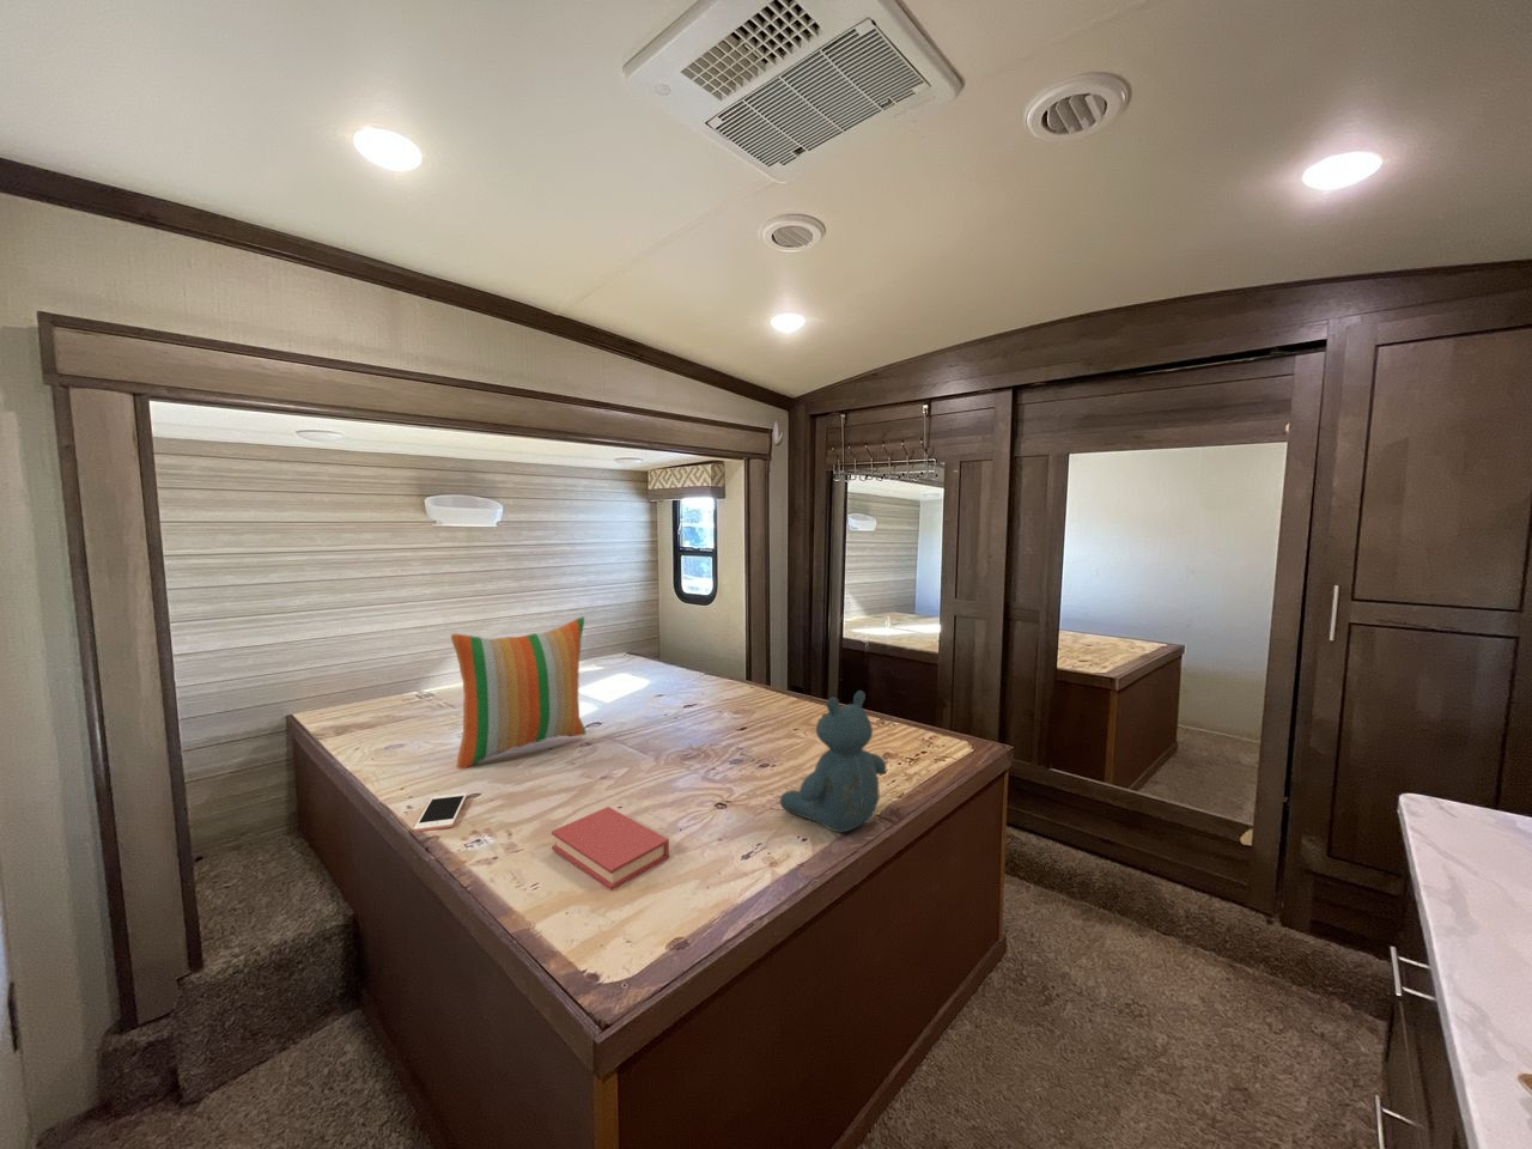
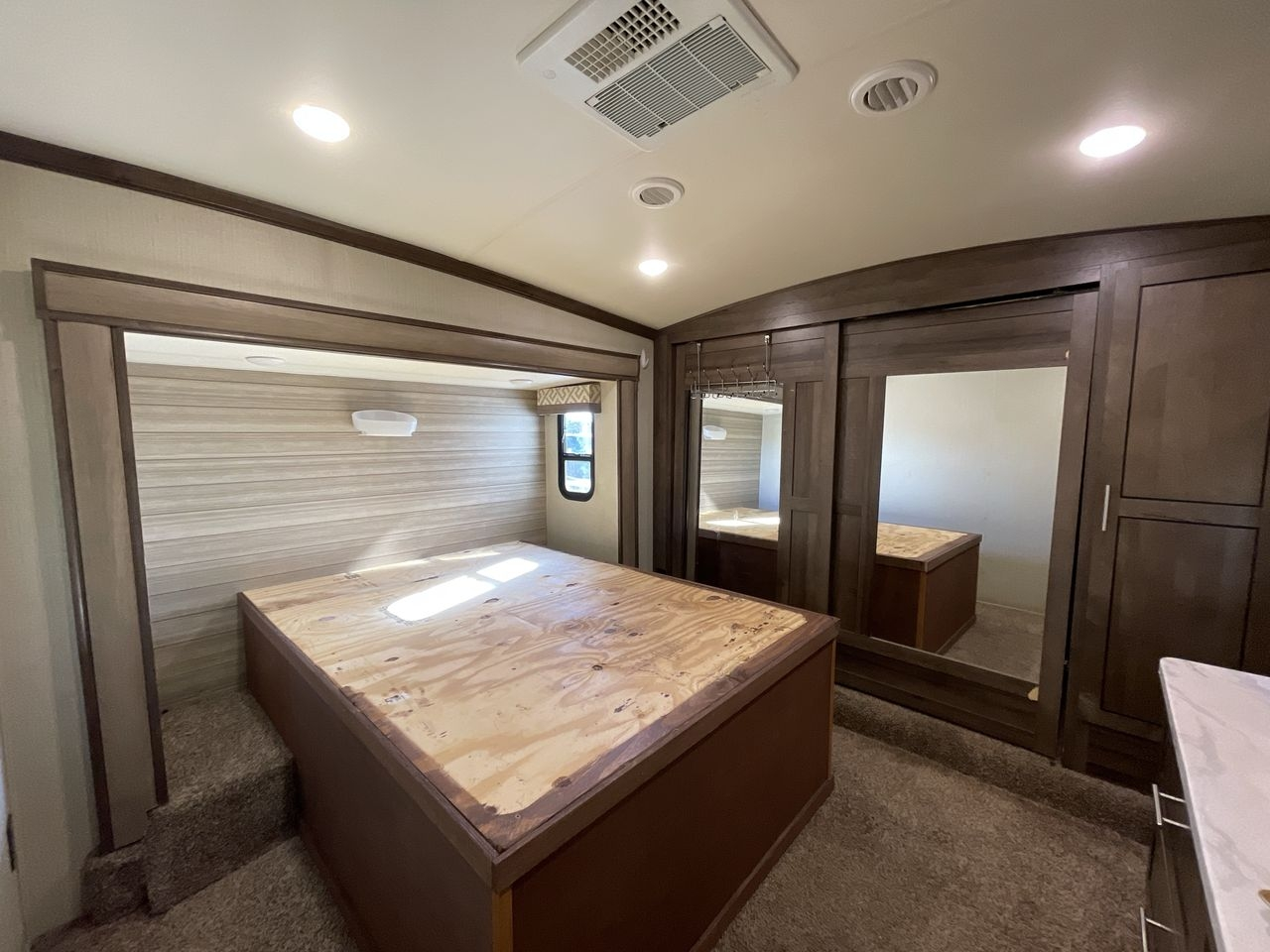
- cell phone [413,791,468,833]
- teddy bear [779,689,887,833]
- pillow [450,617,587,770]
- book [550,805,671,892]
